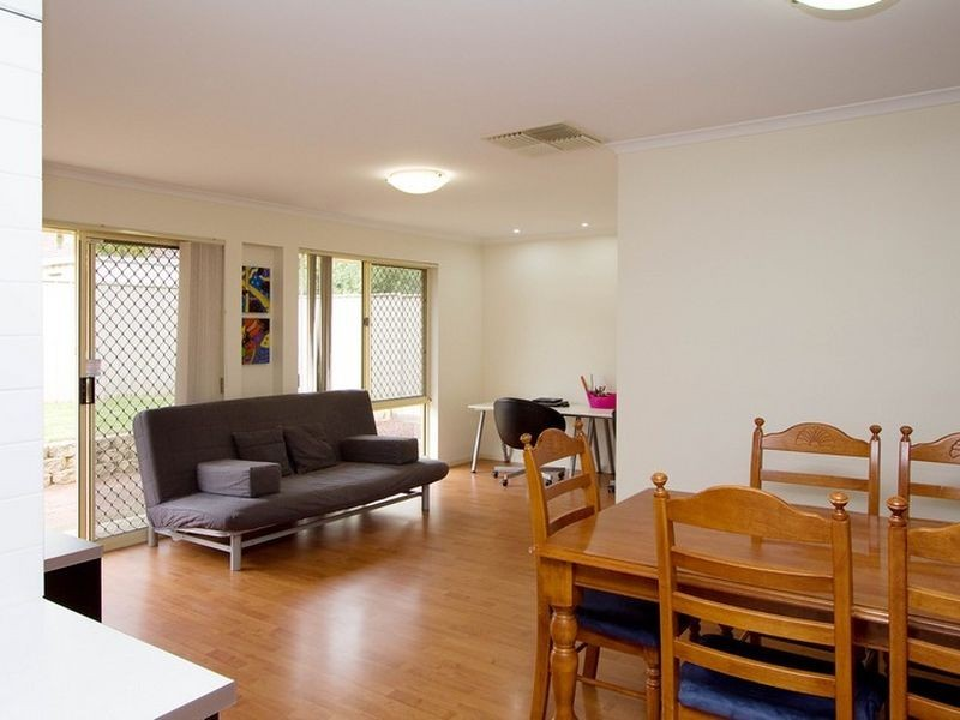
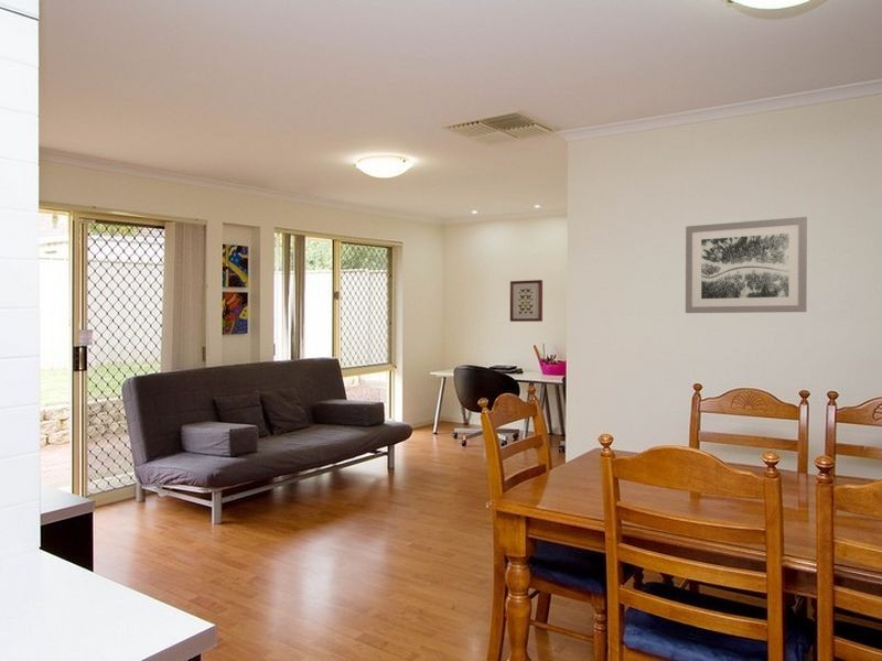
+ wall art [509,279,544,323]
+ wall art [685,216,808,314]
